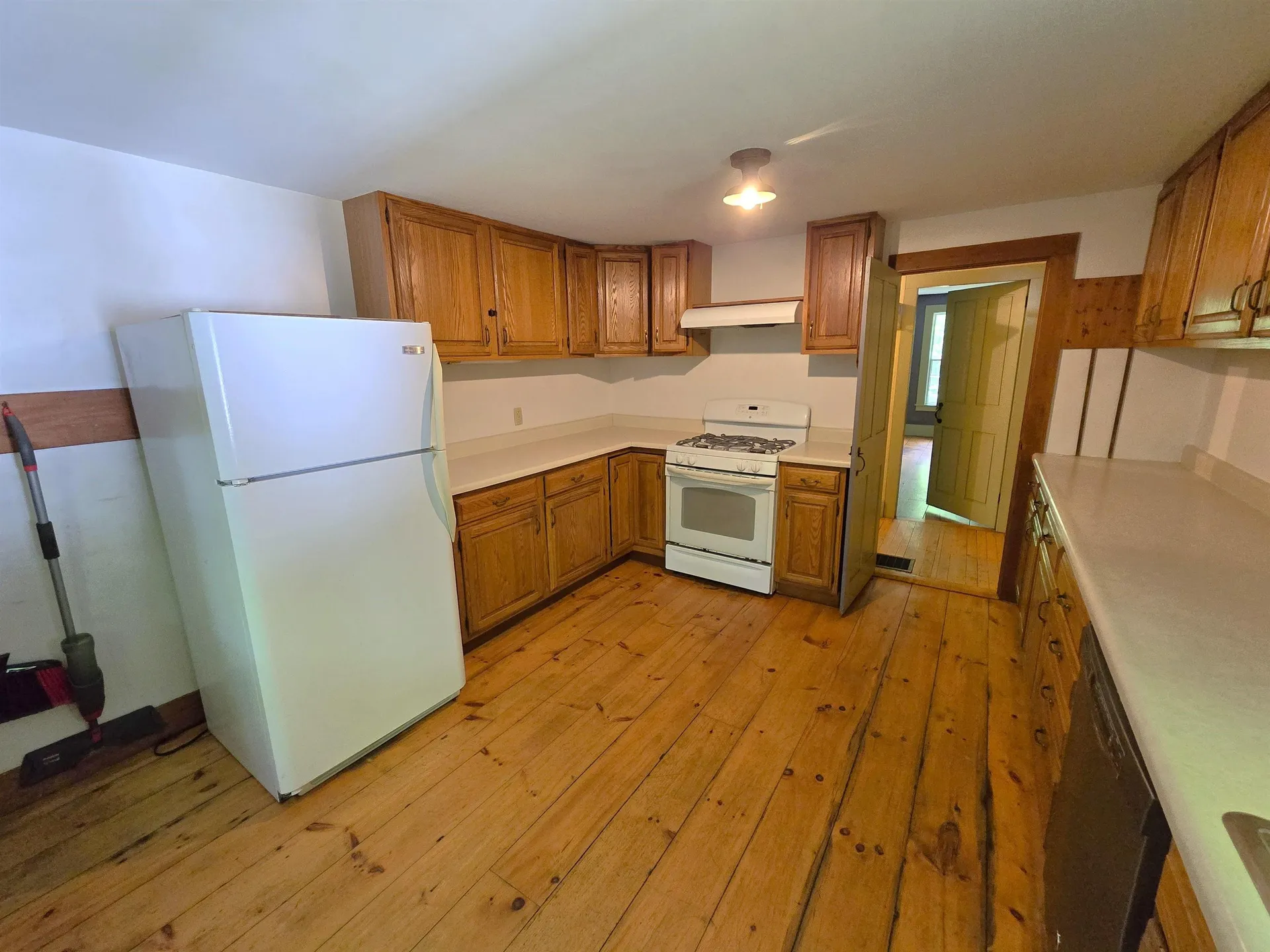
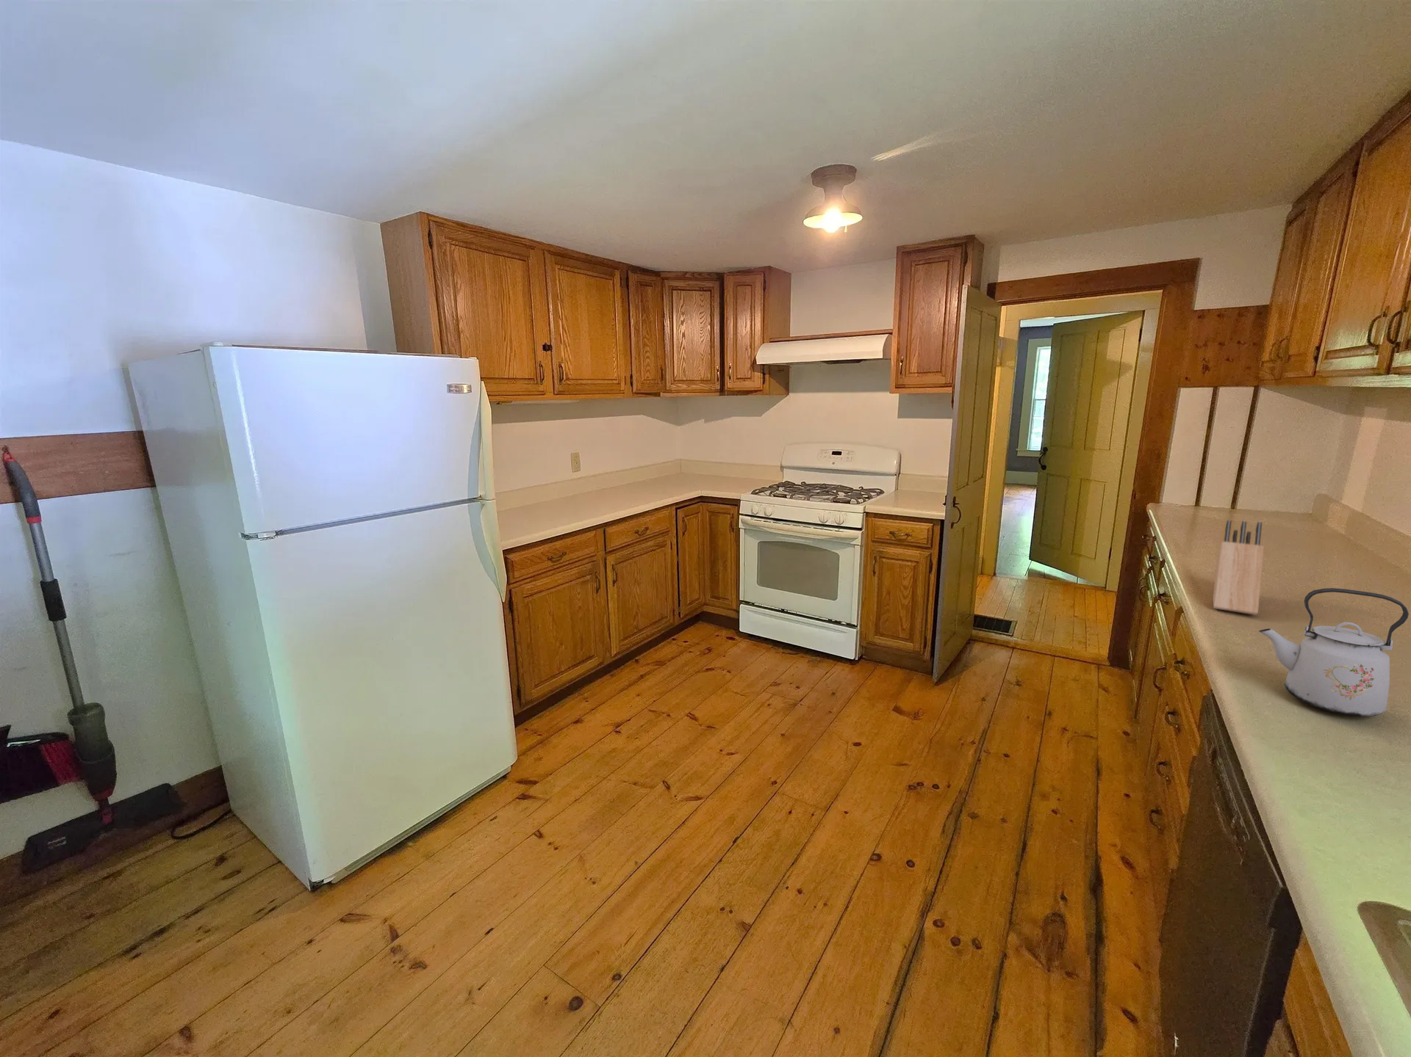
+ knife block [1212,520,1264,616]
+ kettle [1258,587,1410,717]
